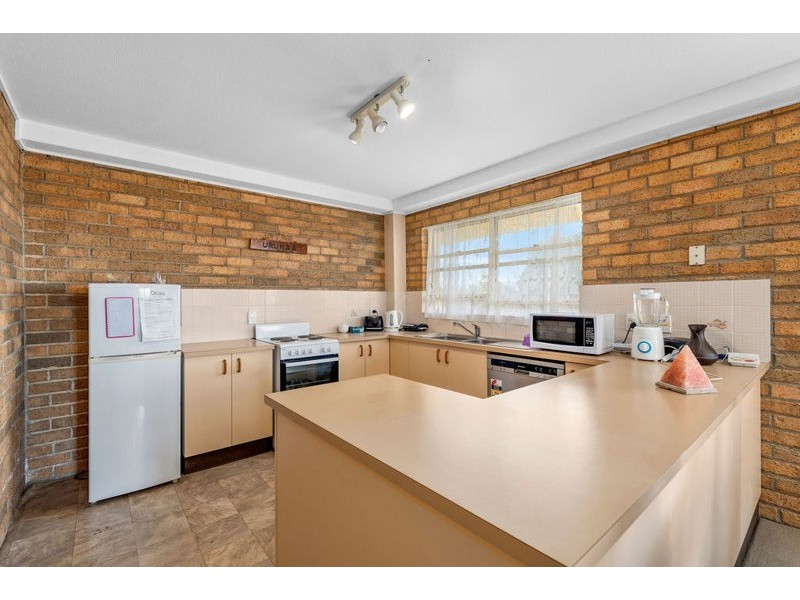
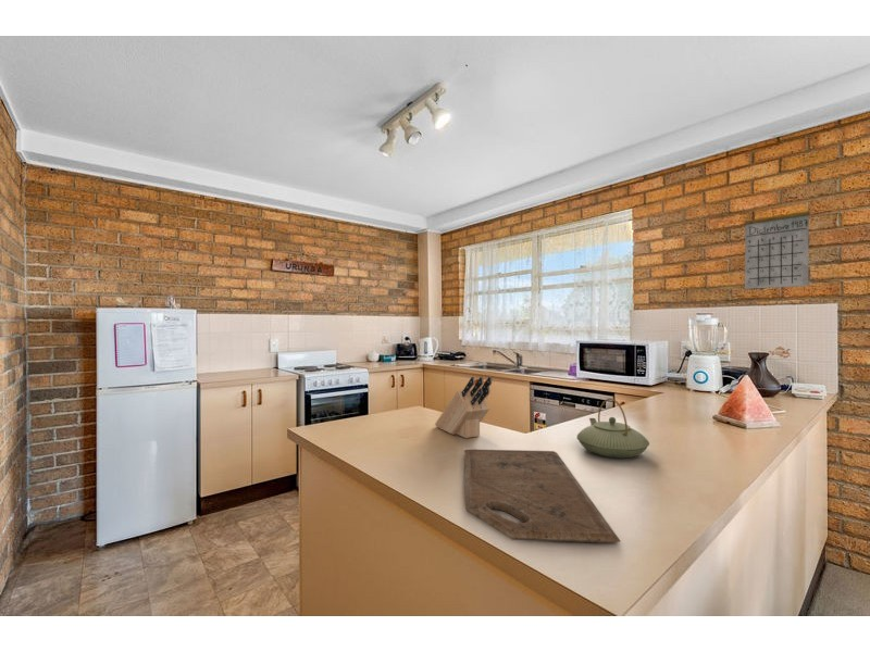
+ calendar [744,199,811,290]
+ teapot [575,398,650,459]
+ knife block [434,376,493,439]
+ cutting board [463,448,621,544]
